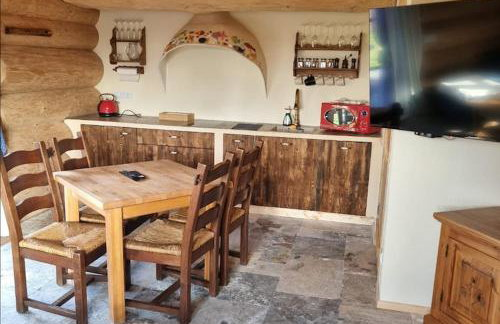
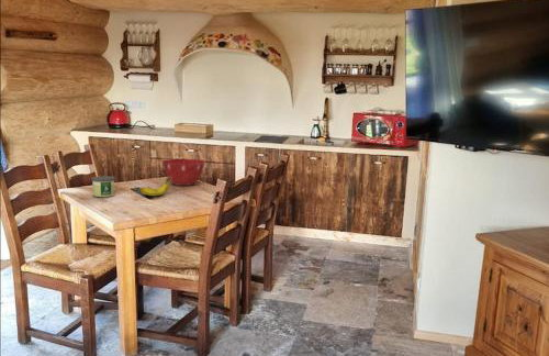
+ candle [90,175,116,198]
+ fruit [137,177,171,197]
+ mixing bowl [161,157,206,187]
